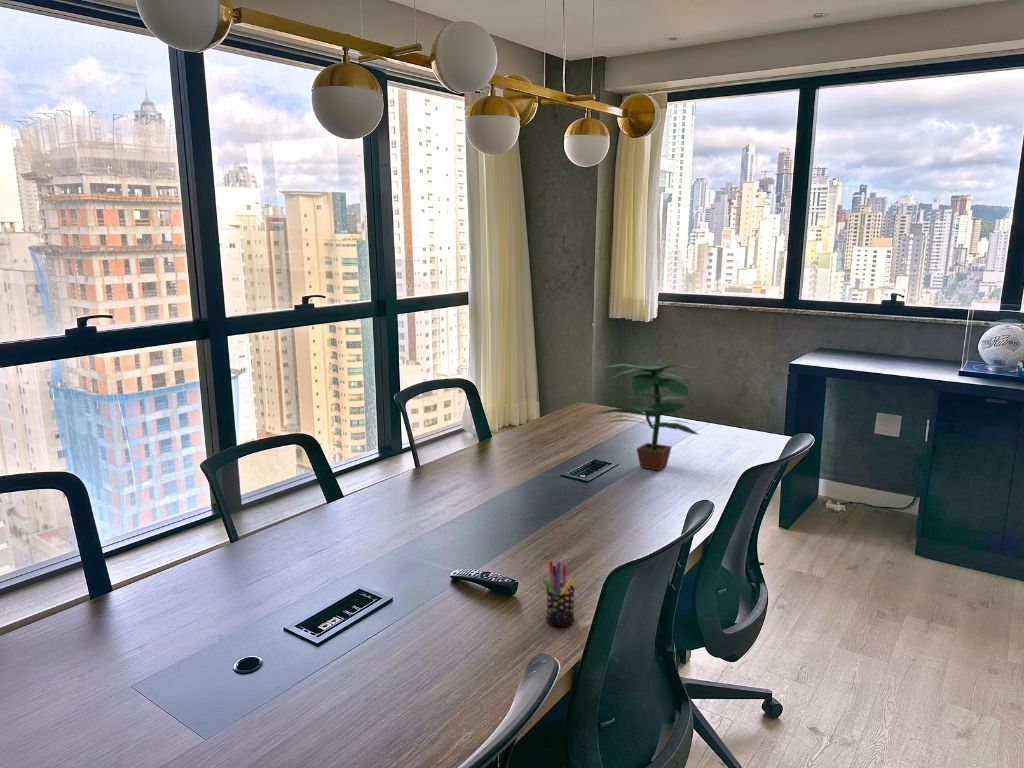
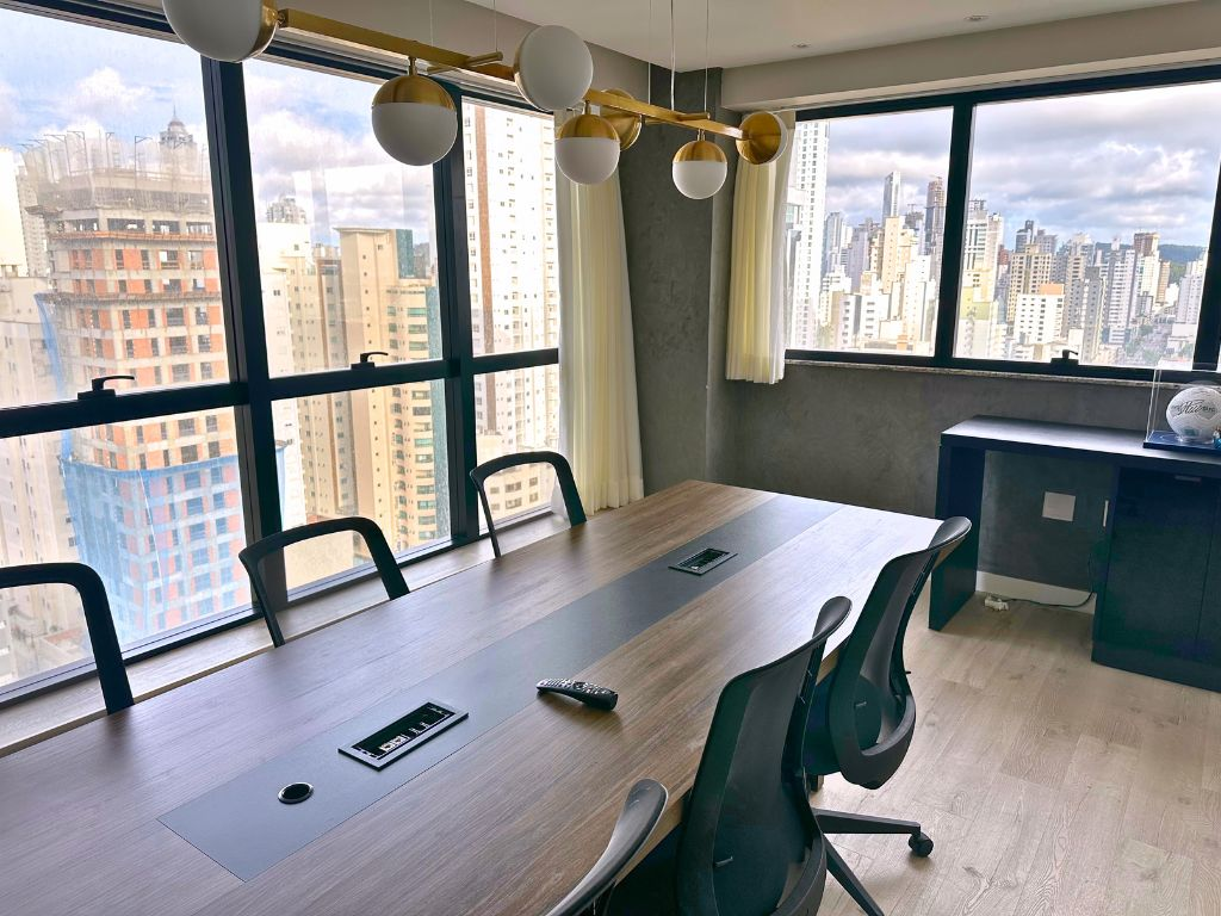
- pen holder [542,560,575,628]
- potted plant [598,363,700,472]
